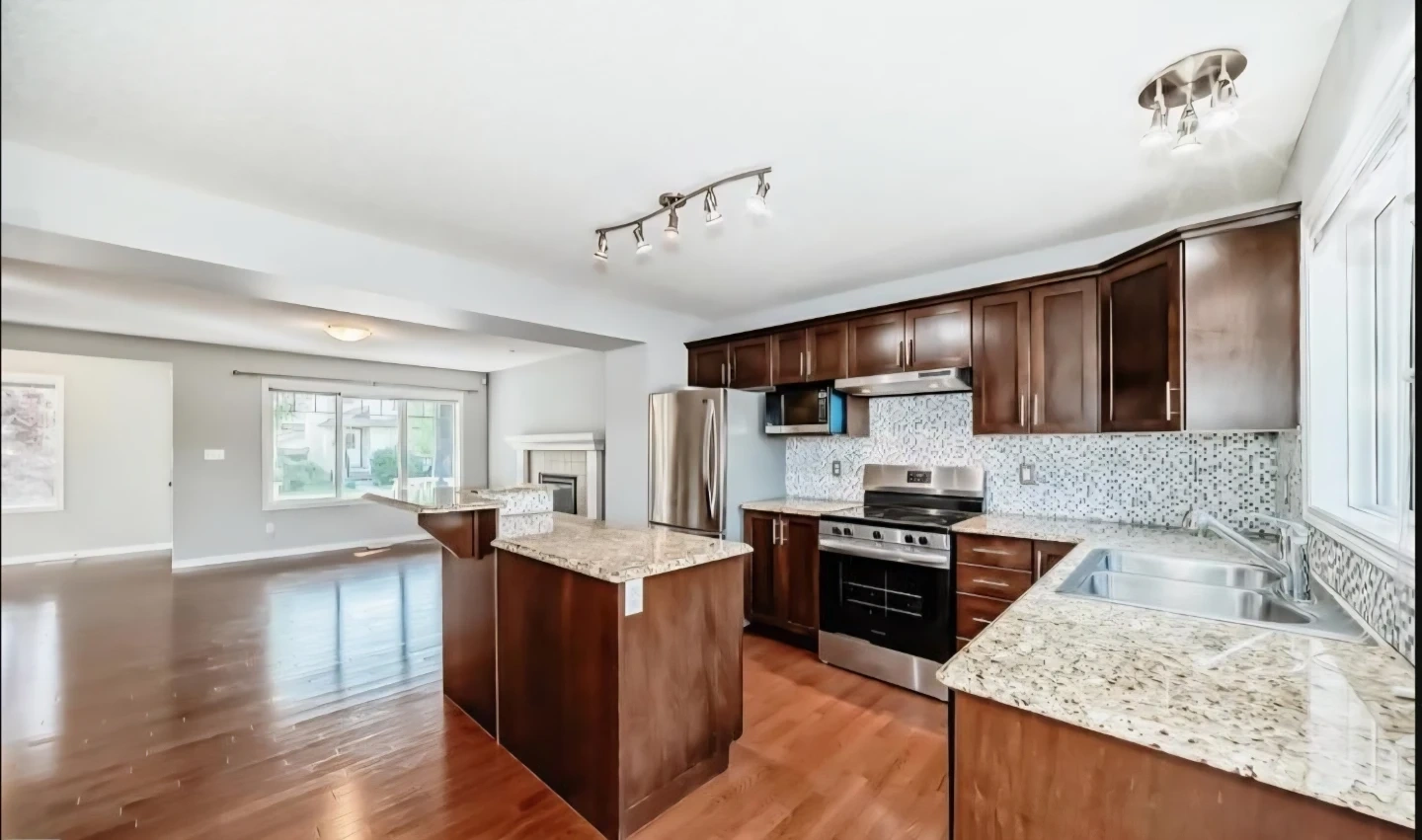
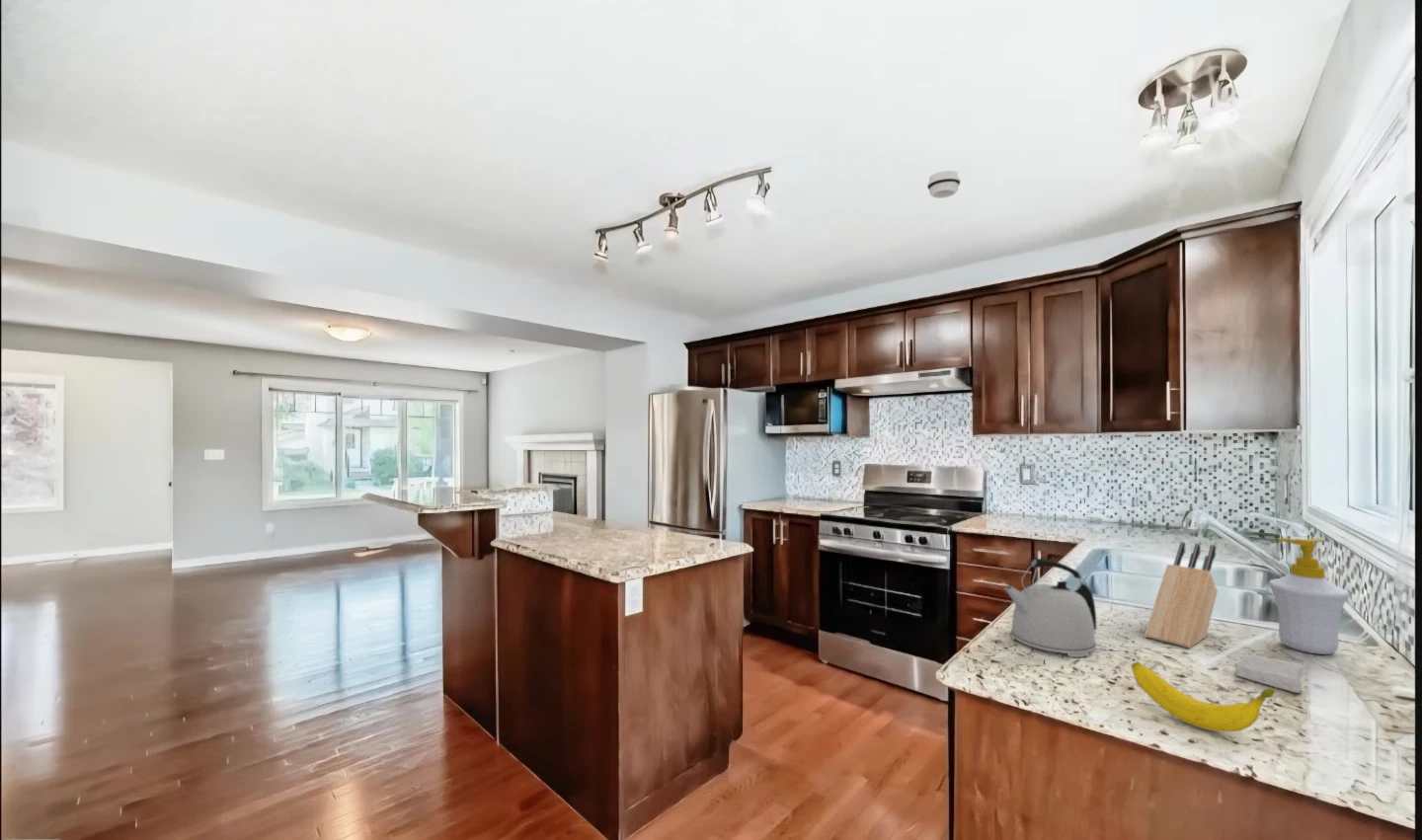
+ banana [1131,660,1277,732]
+ kettle [1003,558,1097,658]
+ knife block [1144,541,1219,649]
+ soap bottle [1268,537,1350,655]
+ smoke detector [926,170,962,199]
+ soap bar [1234,653,1304,694]
